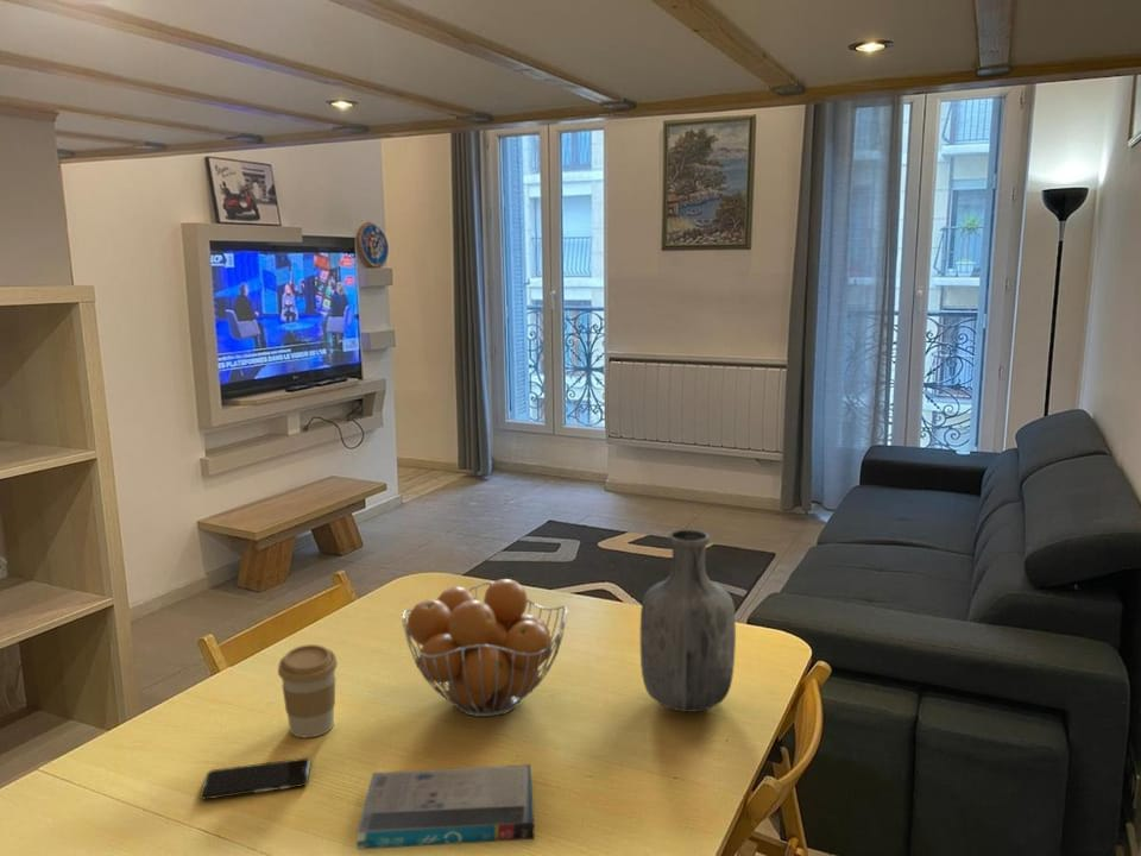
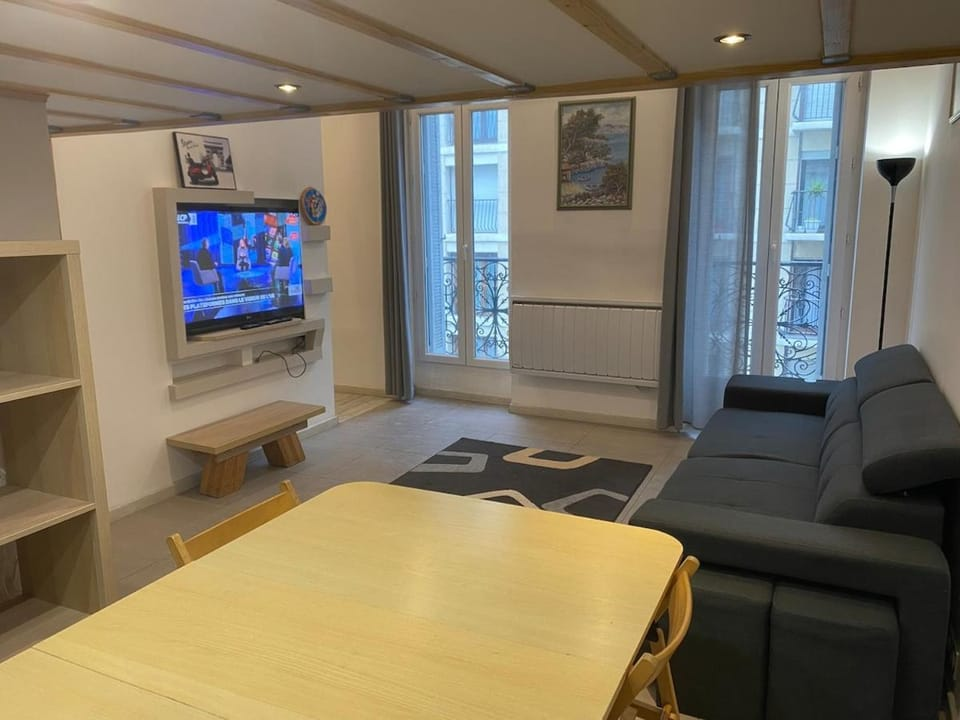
- smartphone [198,757,311,800]
- book [355,763,536,851]
- fruit basket [401,578,568,718]
- vase [639,529,737,713]
- coffee cup [277,643,339,738]
